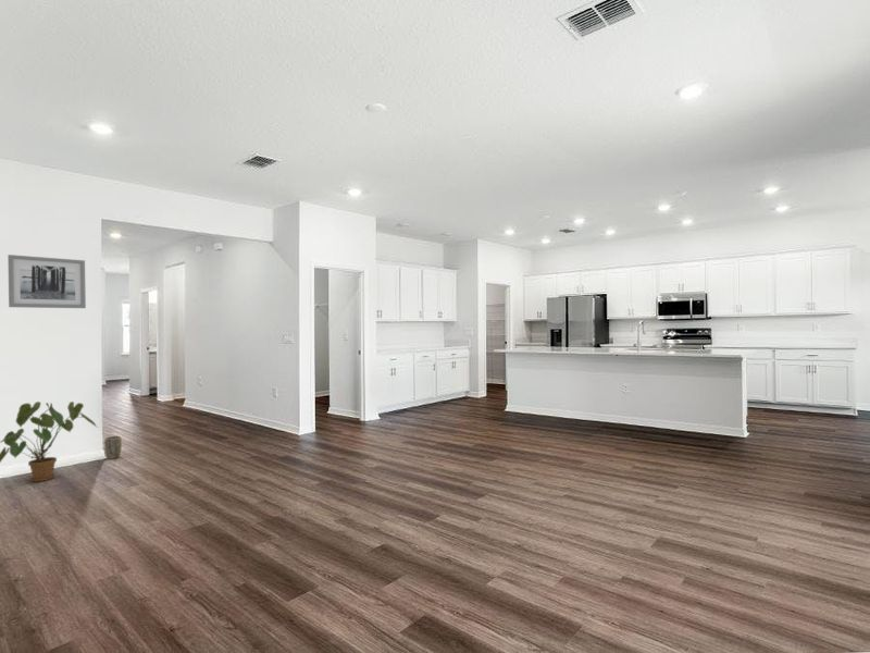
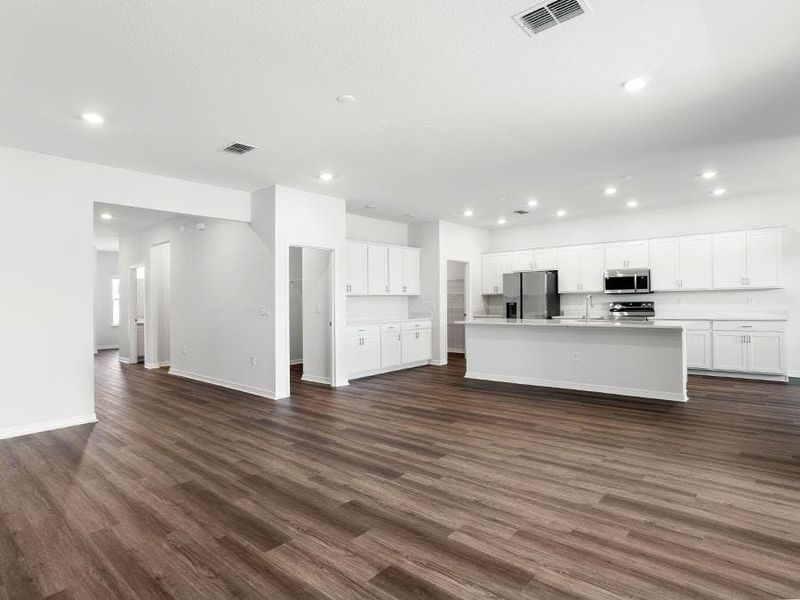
- wall art [7,254,87,309]
- house plant [0,401,98,483]
- plant pot [103,435,123,460]
